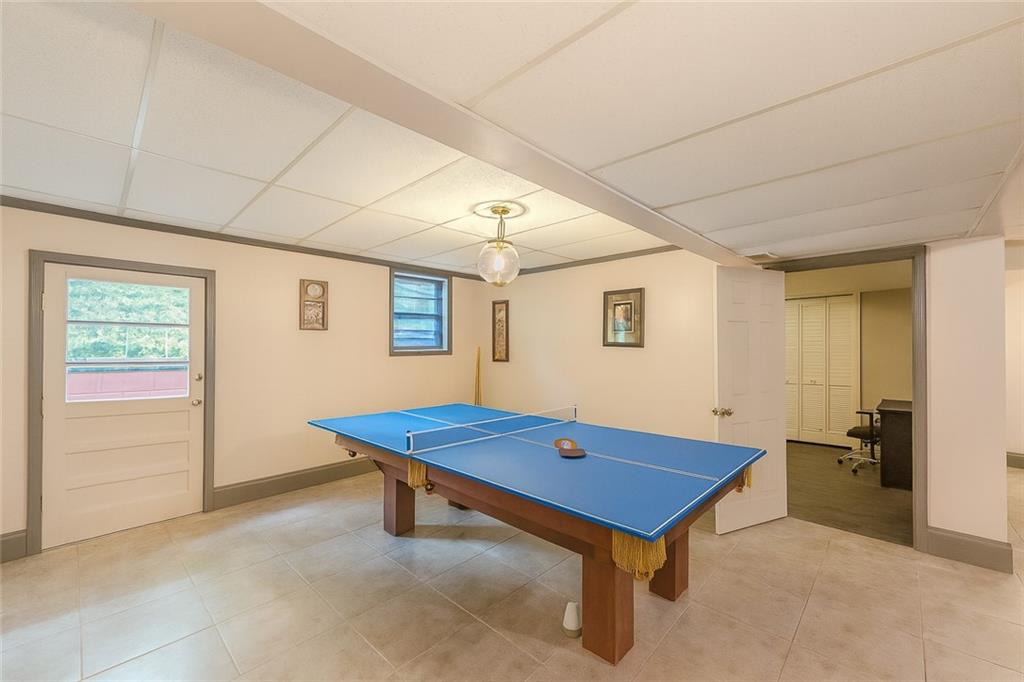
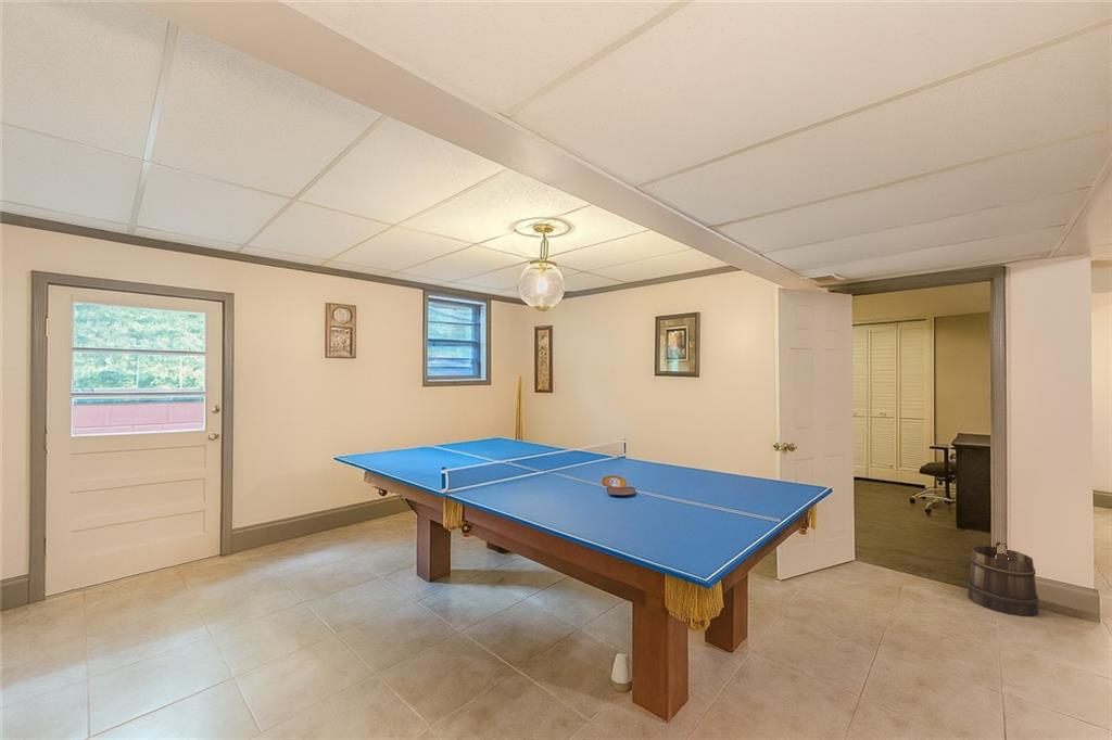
+ bucket [966,541,1040,617]
